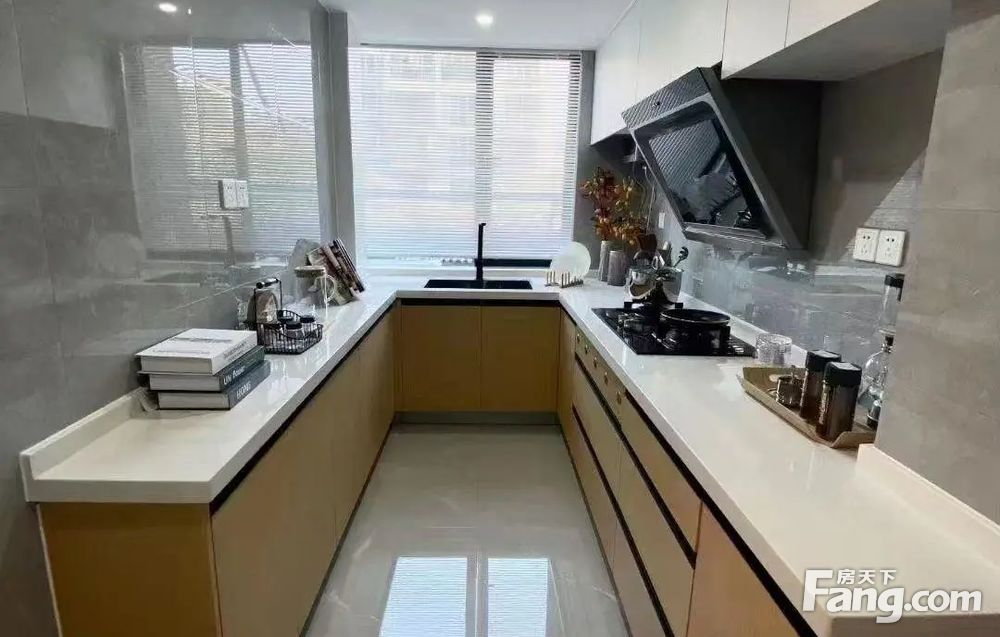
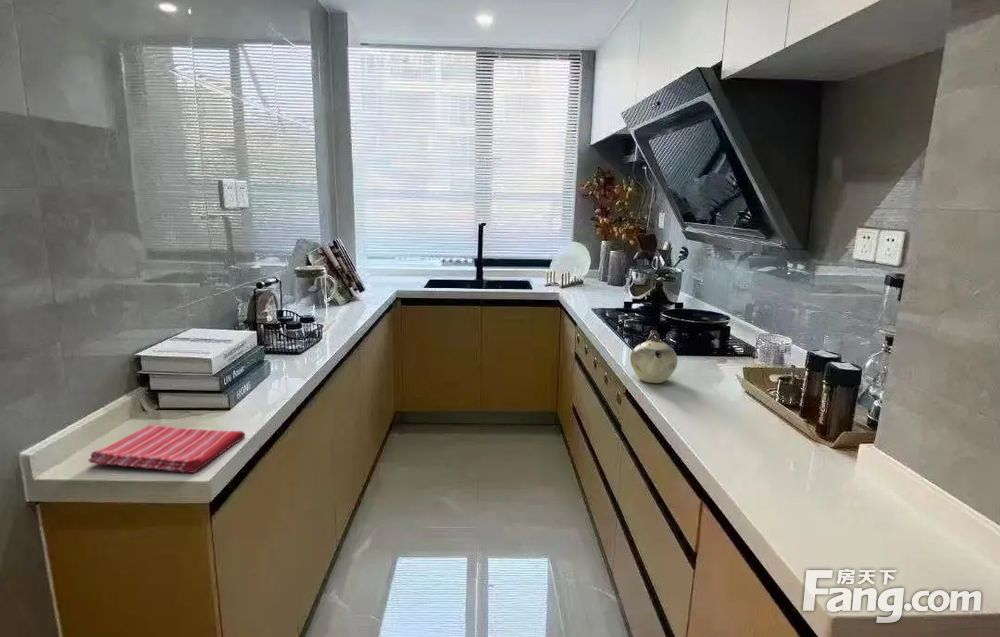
+ dish towel [87,424,246,474]
+ teapot [629,329,679,384]
